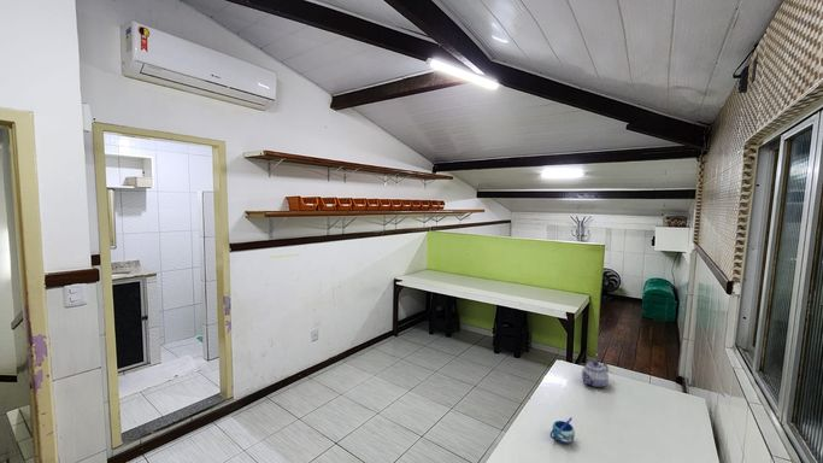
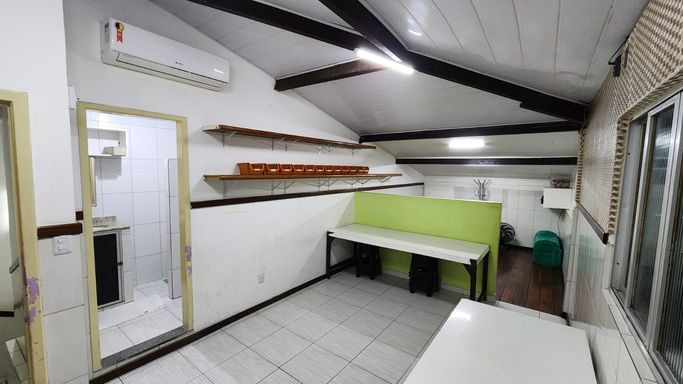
- teapot [581,359,610,388]
- mug [549,416,576,445]
